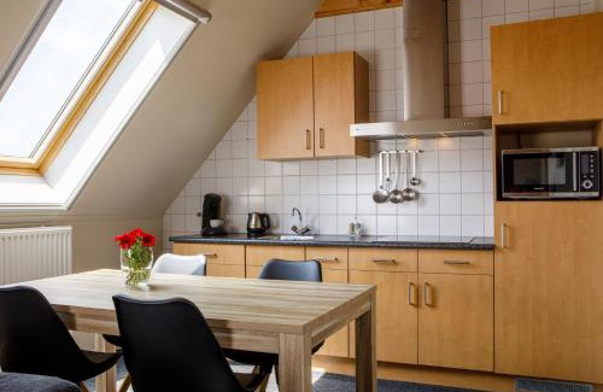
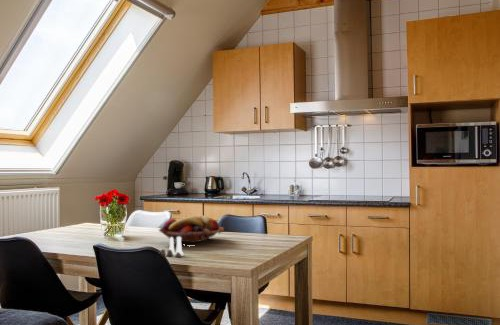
+ salt and pepper shaker set [159,237,184,258]
+ fruit basket [158,215,225,244]
